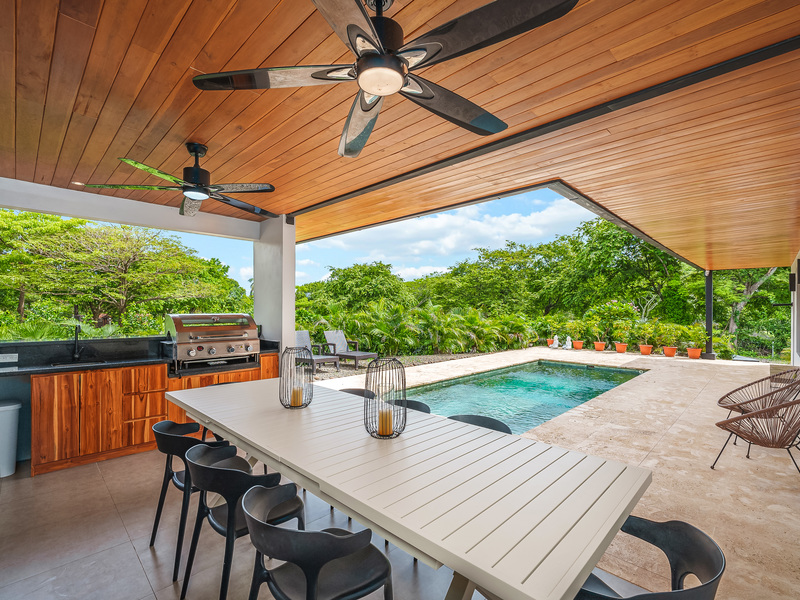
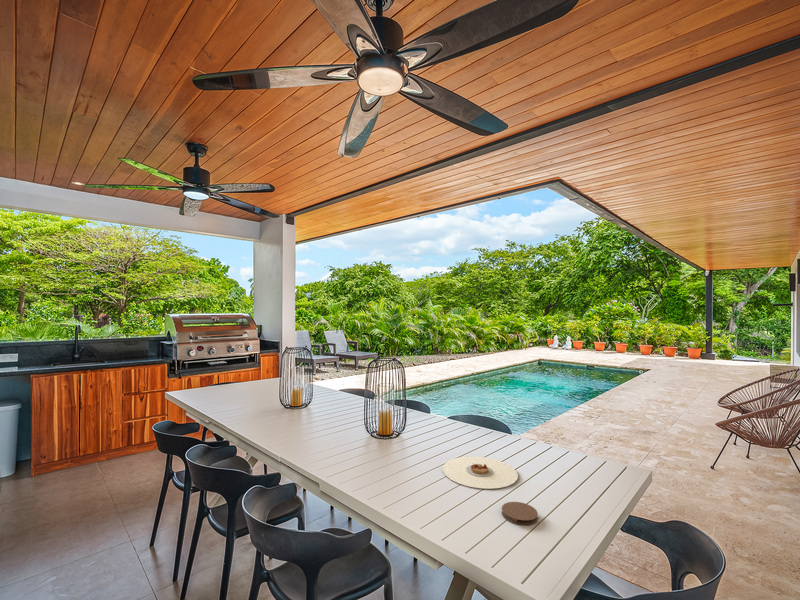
+ plate [442,455,519,490]
+ coaster [501,501,539,526]
